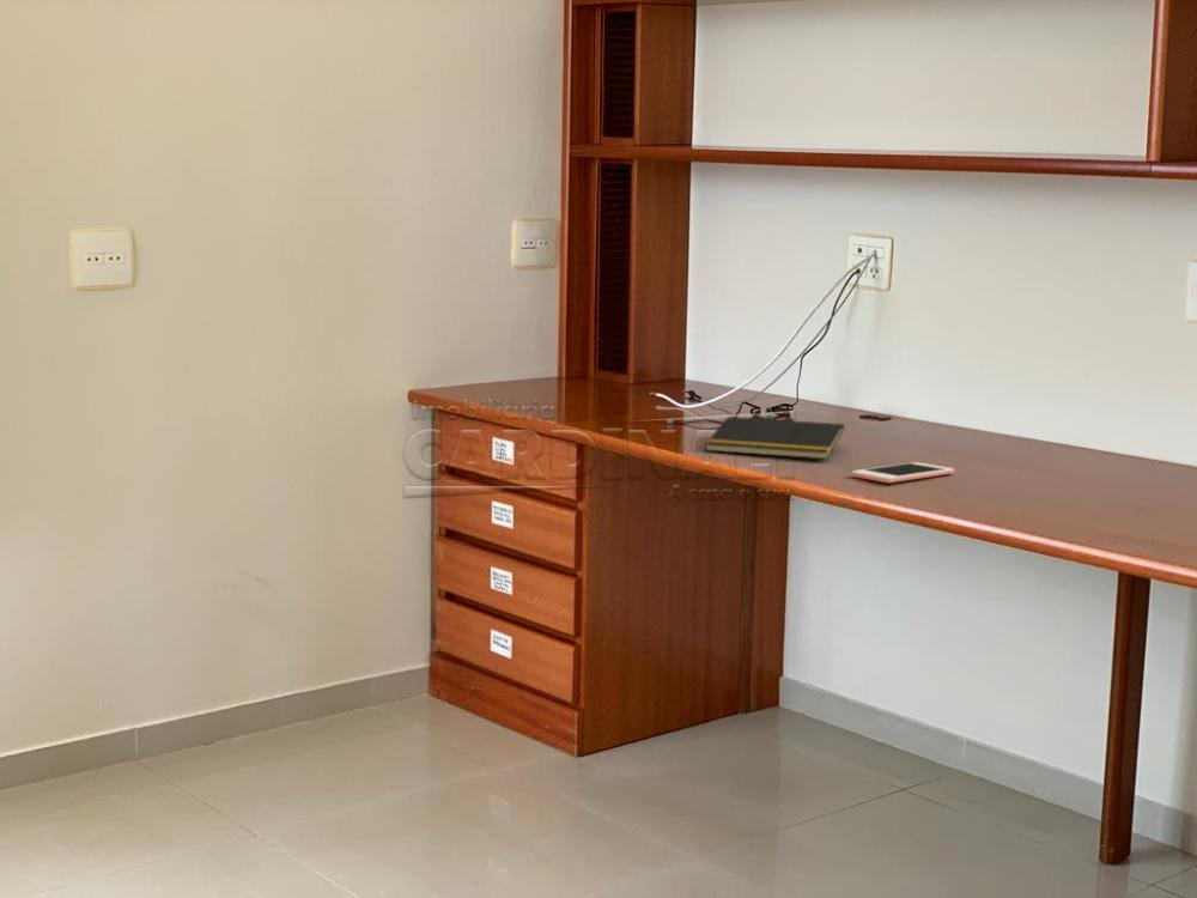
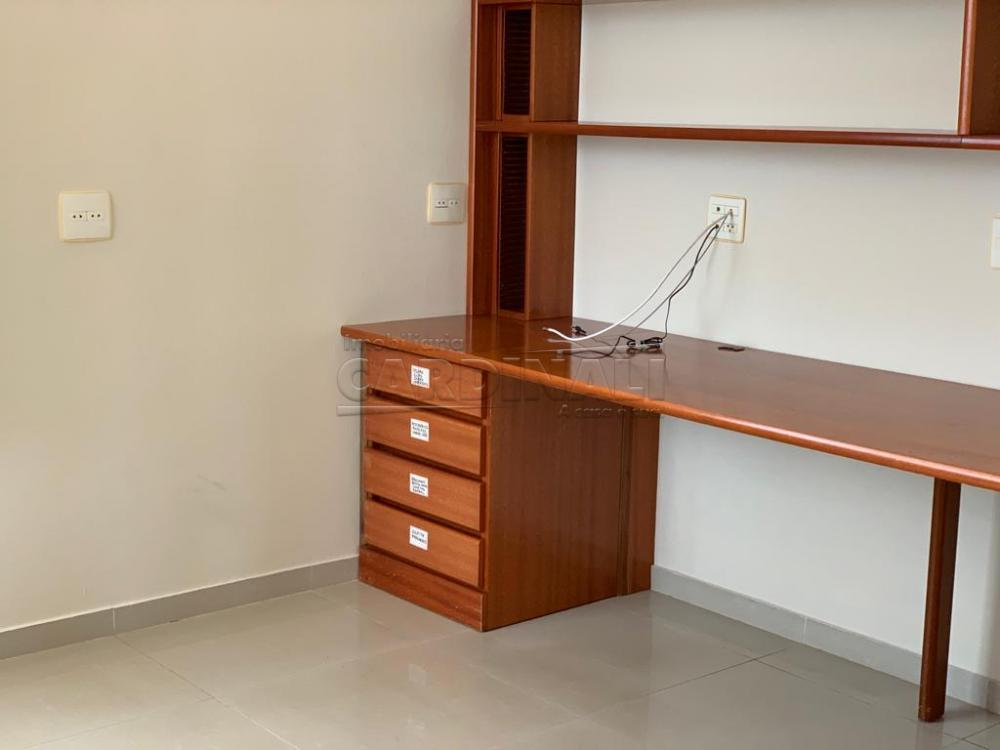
- notepad [704,415,845,461]
- cell phone [850,461,955,484]
